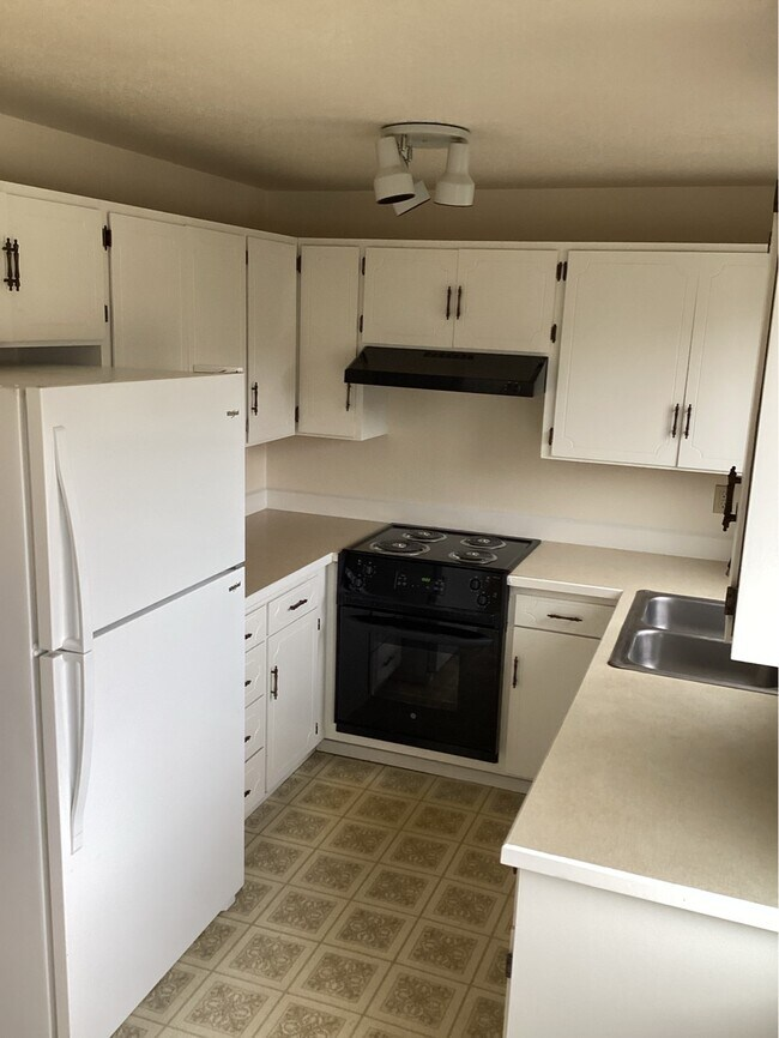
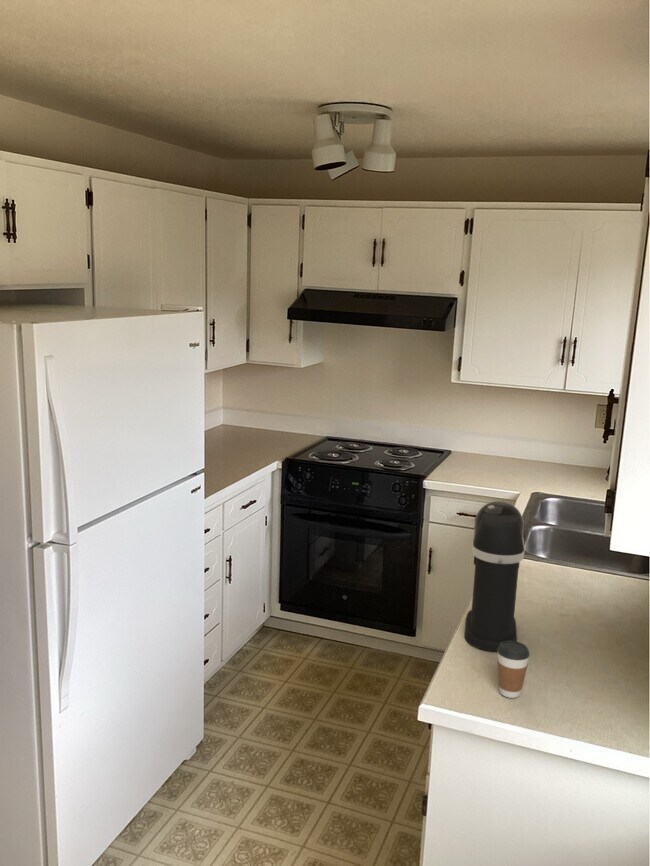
+ coffee cup [496,641,531,699]
+ coffee maker [463,500,526,652]
